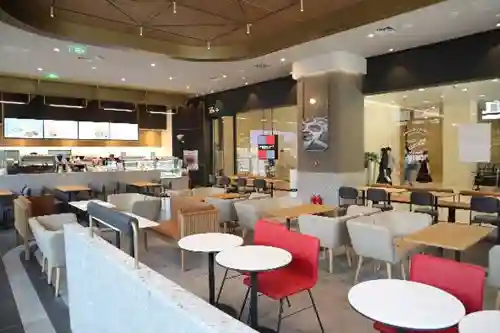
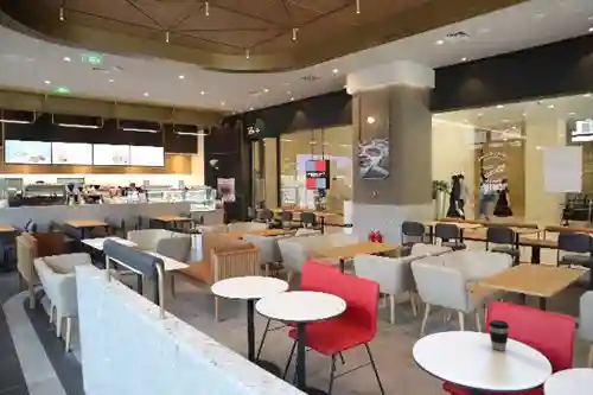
+ coffee cup [487,319,510,352]
